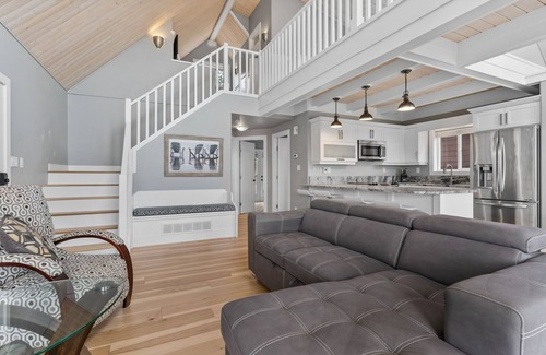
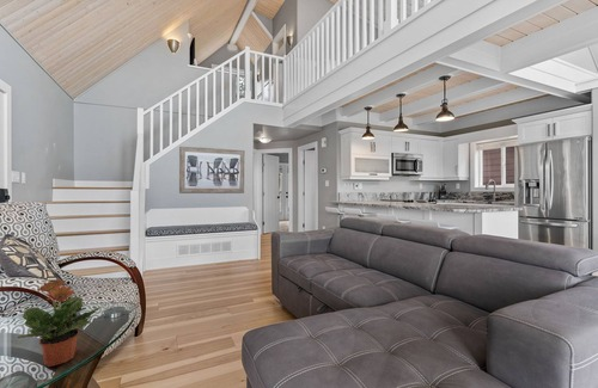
+ potted plant [17,278,103,368]
